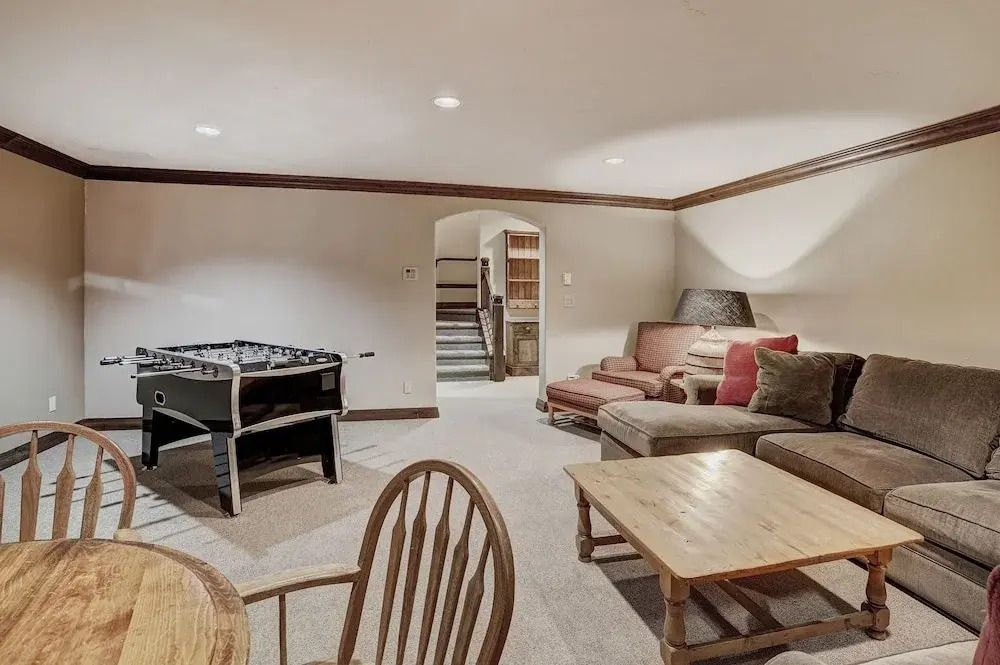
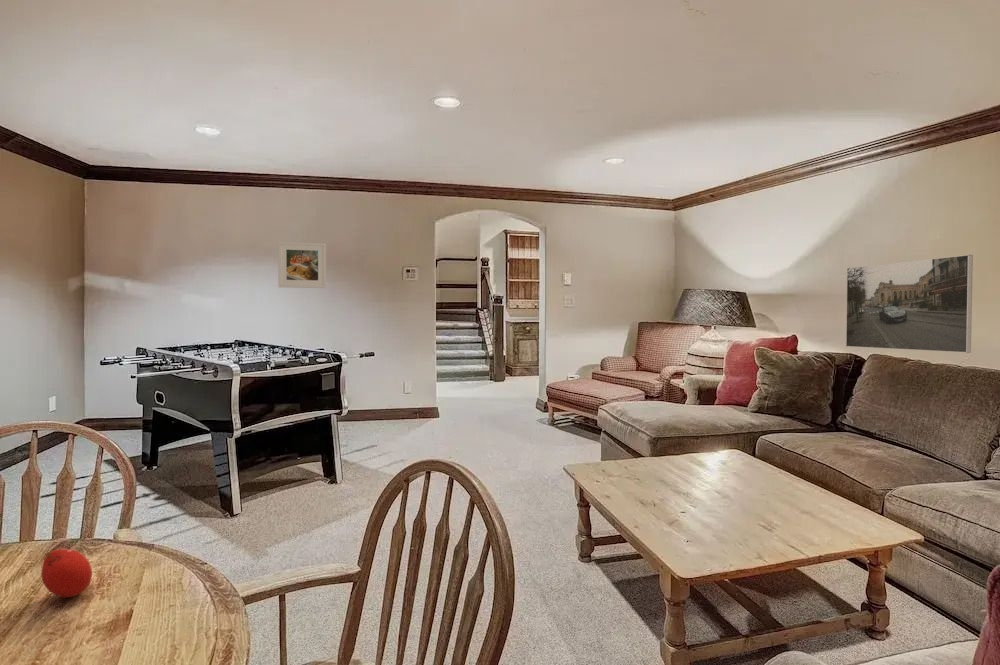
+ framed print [845,254,974,354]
+ fruit [40,548,93,598]
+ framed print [277,241,327,289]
